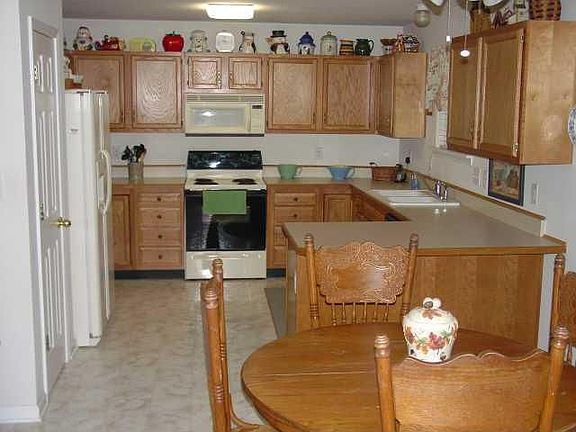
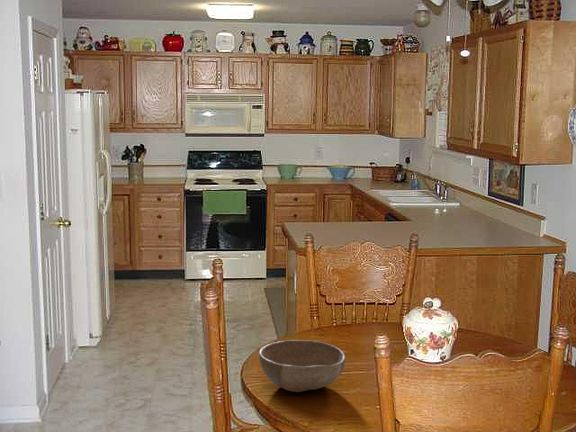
+ bowl [258,339,346,393]
